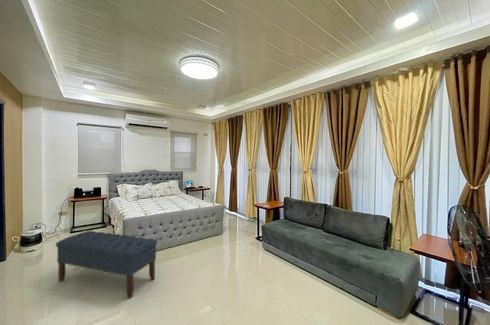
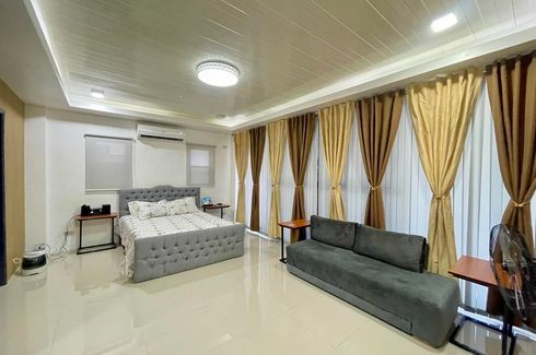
- bench [55,230,158,299]
